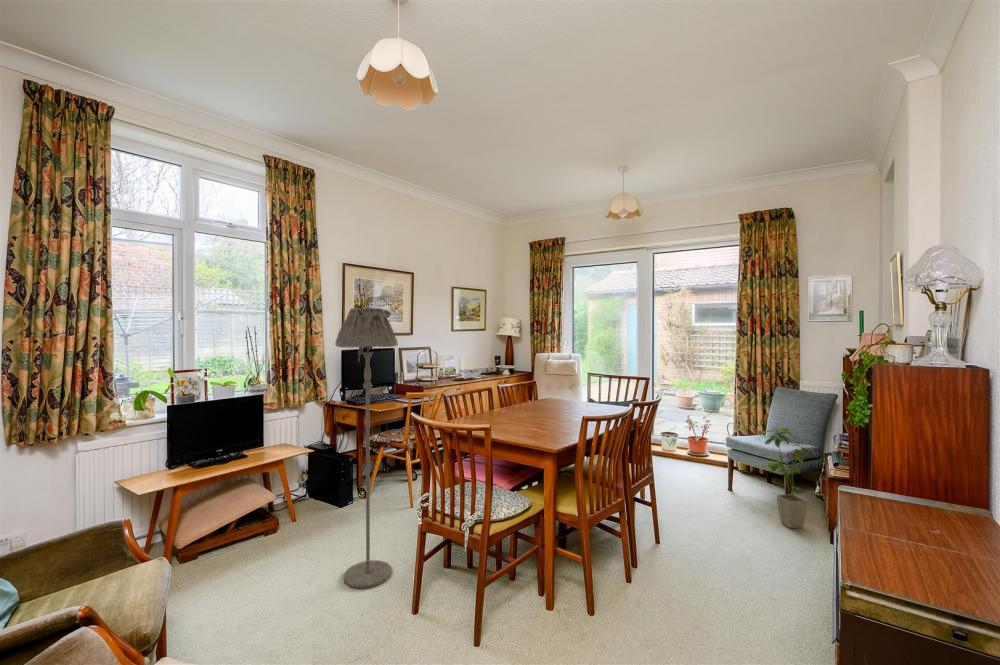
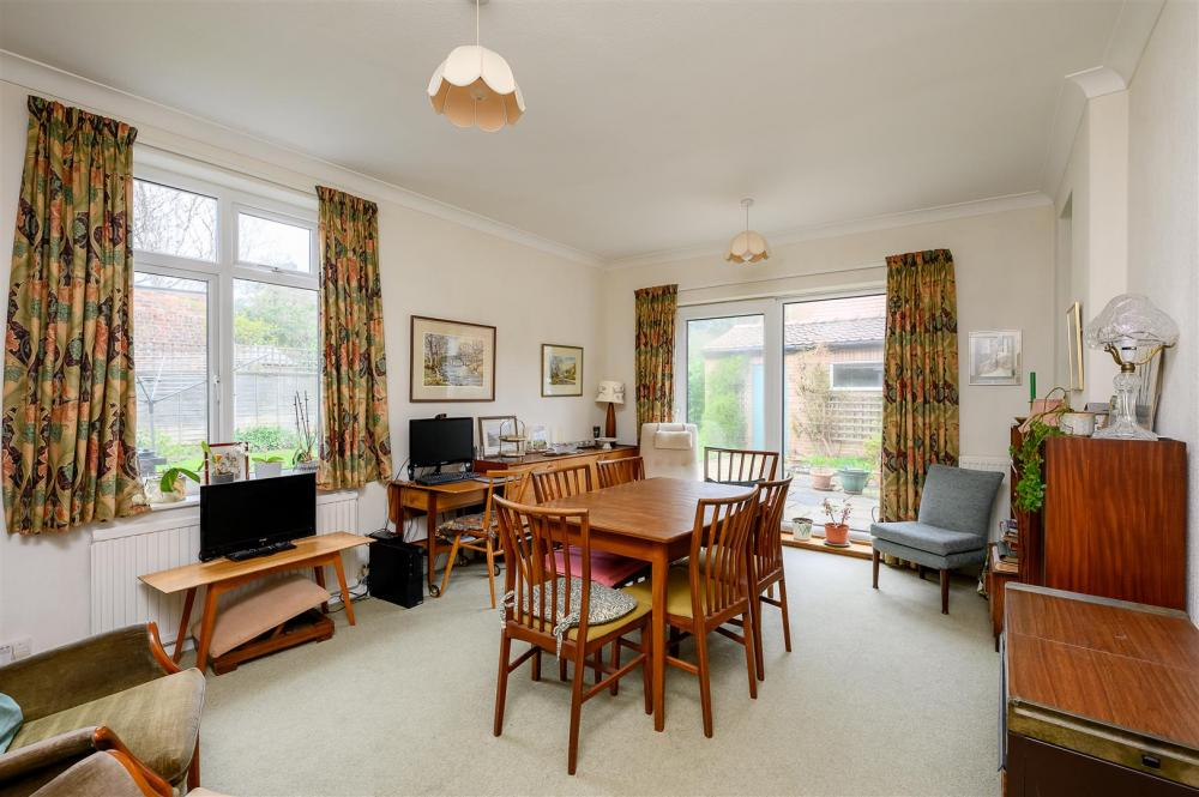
- floor lamp [334,307,399,590]
- house plant [758,427,817,529]
